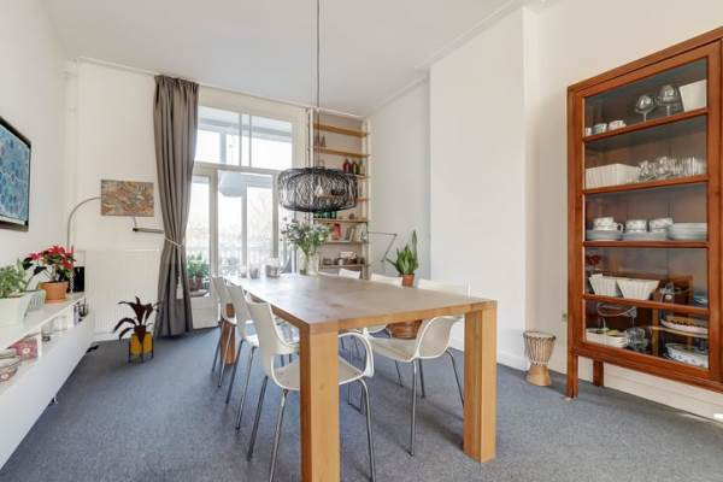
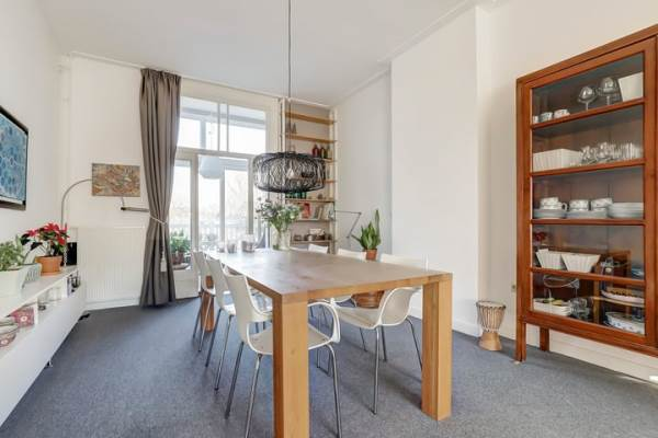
- house plant [110,295,174,364]
